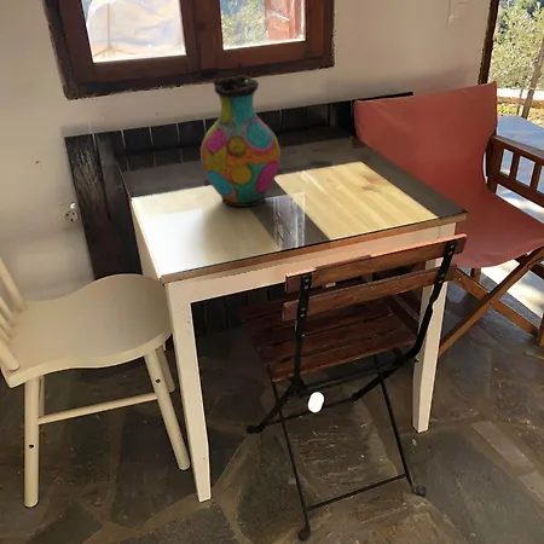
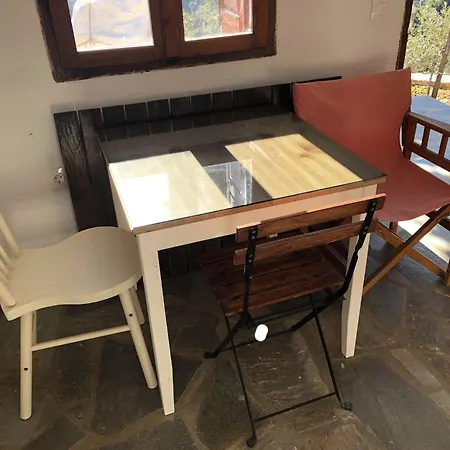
- vase [199,75,282,208]
